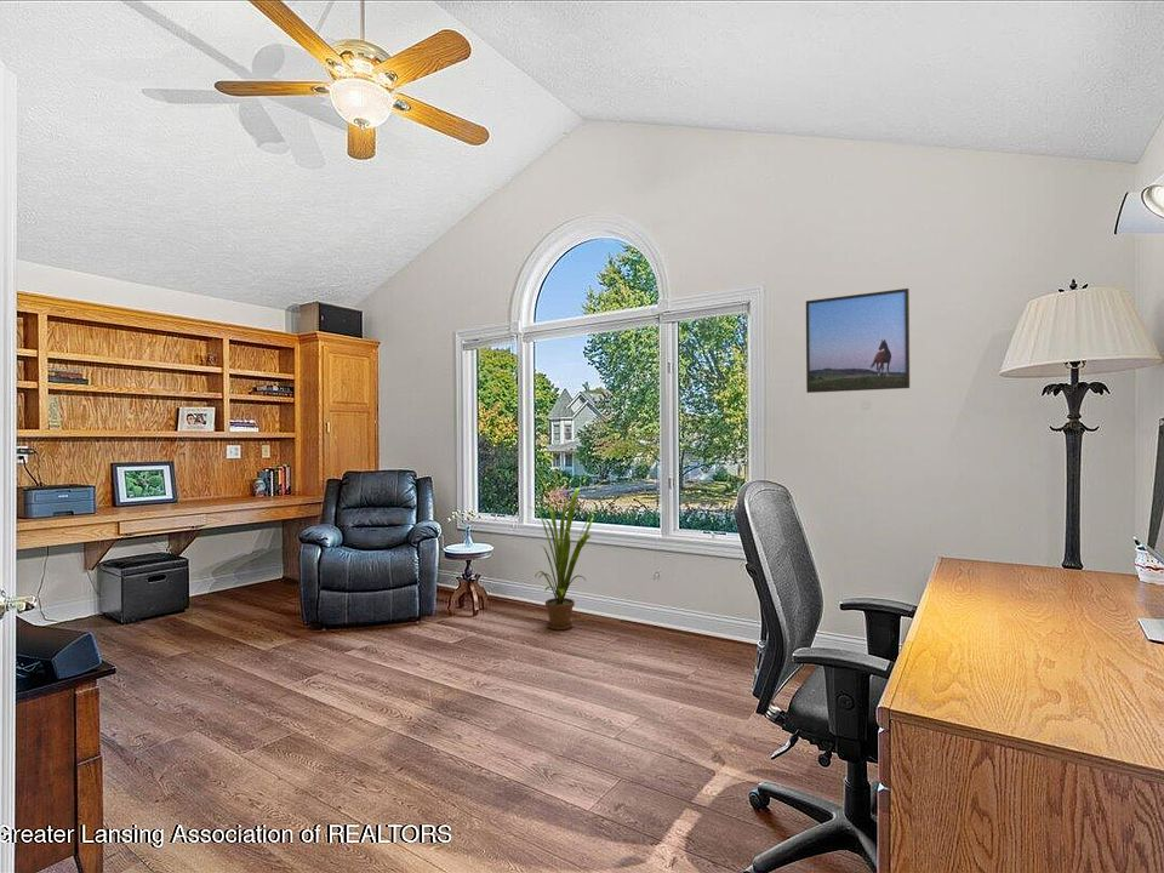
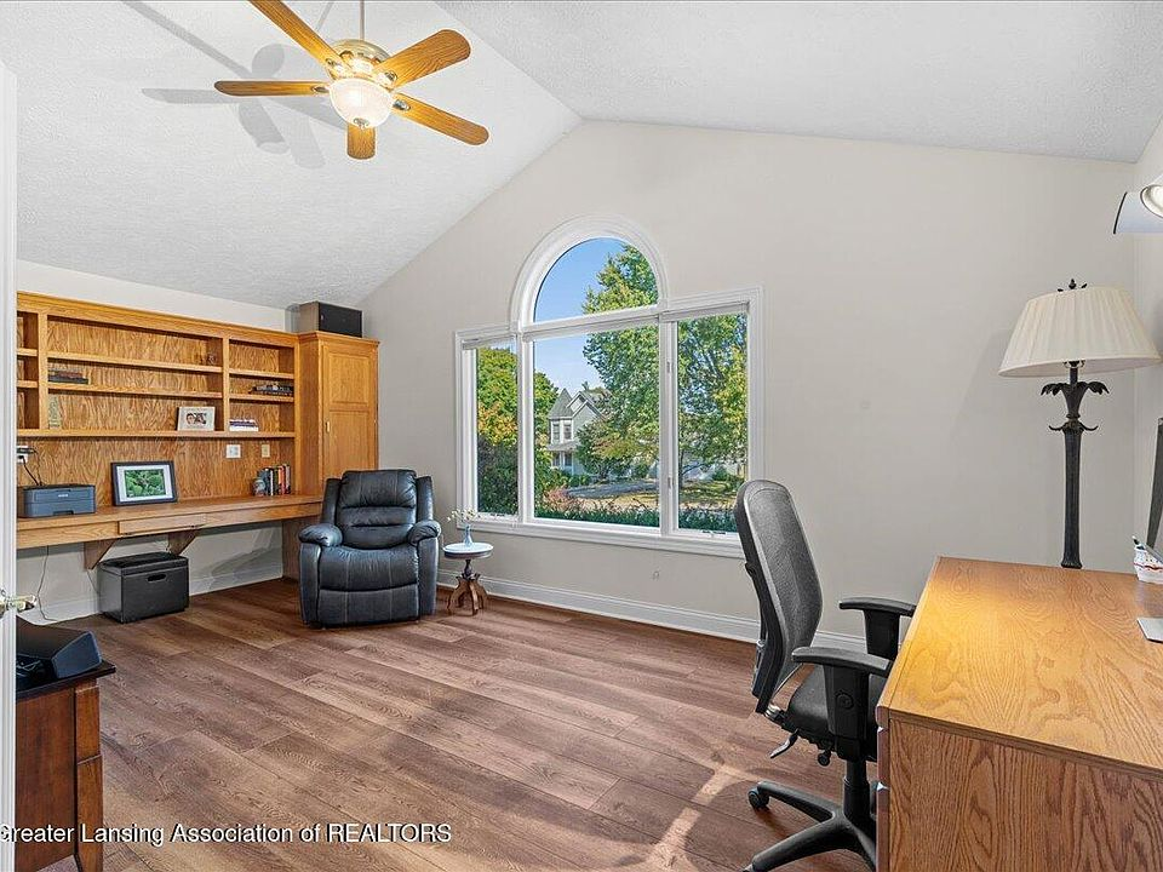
- house plant [529,486,600,632]
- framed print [805,287,911,394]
